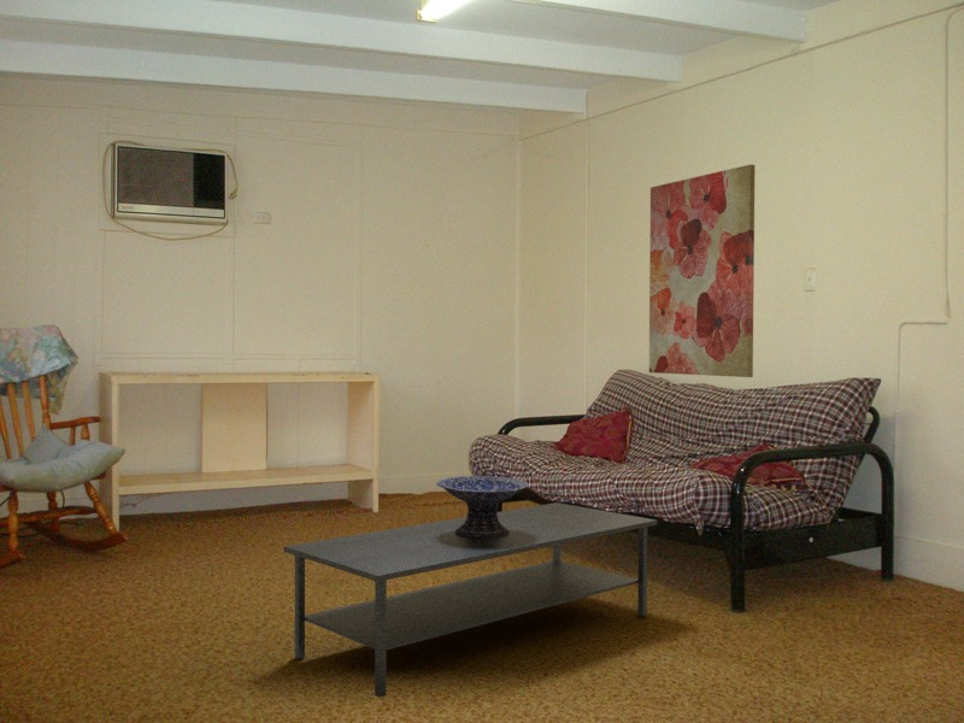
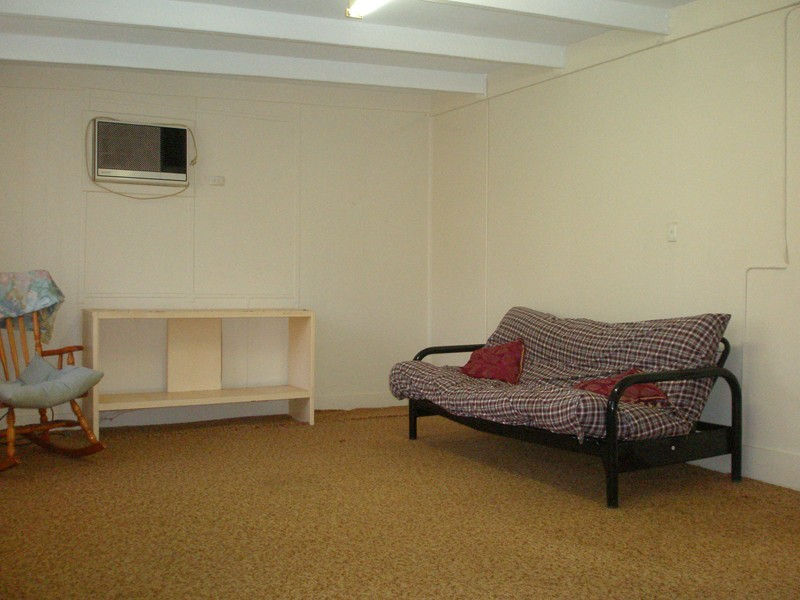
- decorative bowl [435,475,530,539]
- coffee table [282,501,658,699]
- wall art [648,164,757,378]
